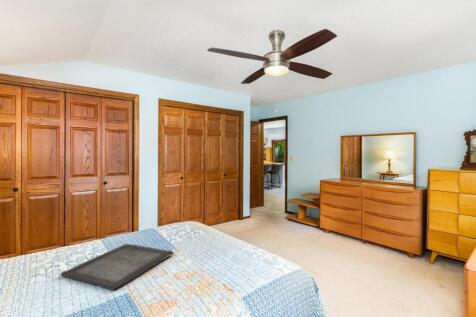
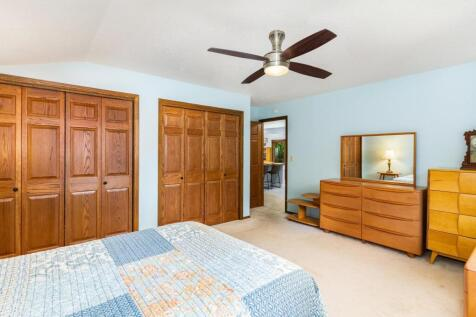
- serving tray [60,243,174,291]
